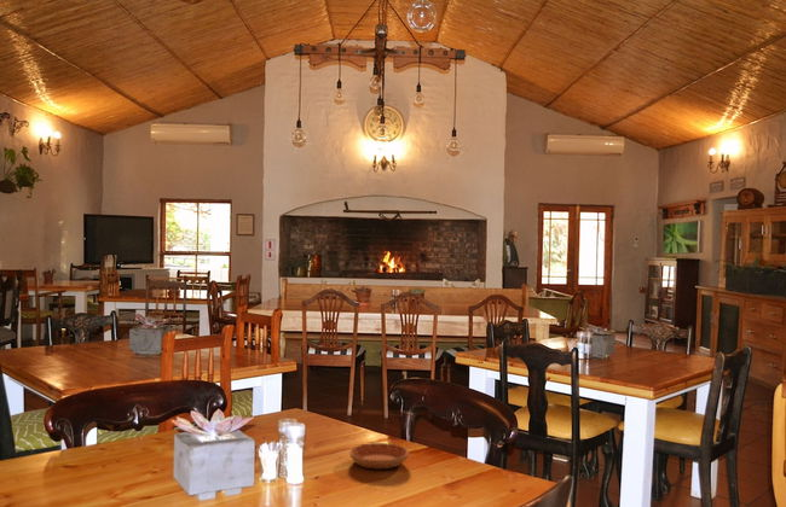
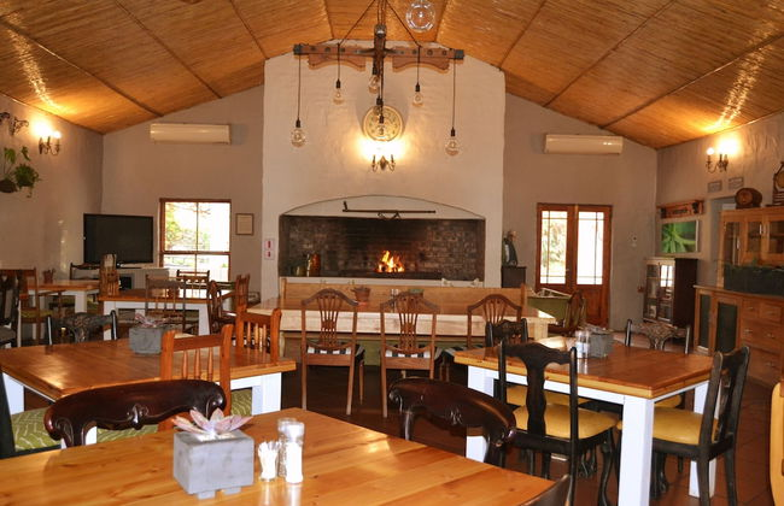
- saucer [348,442,410,470]
